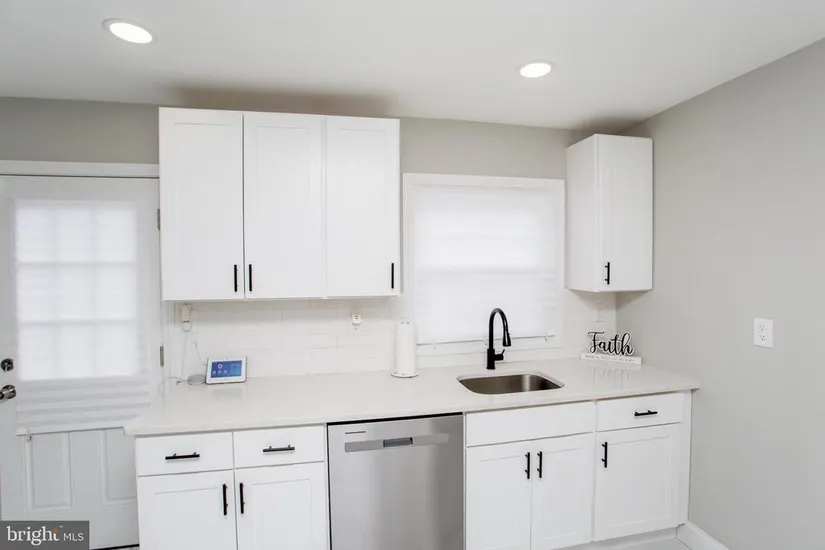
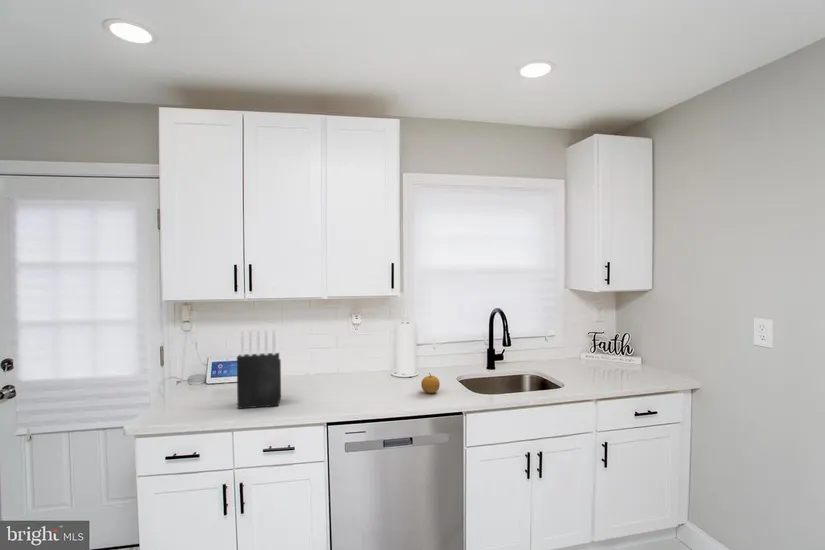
+ fruit [420,372,441,394]
+ knife block [236,328,282,410]
